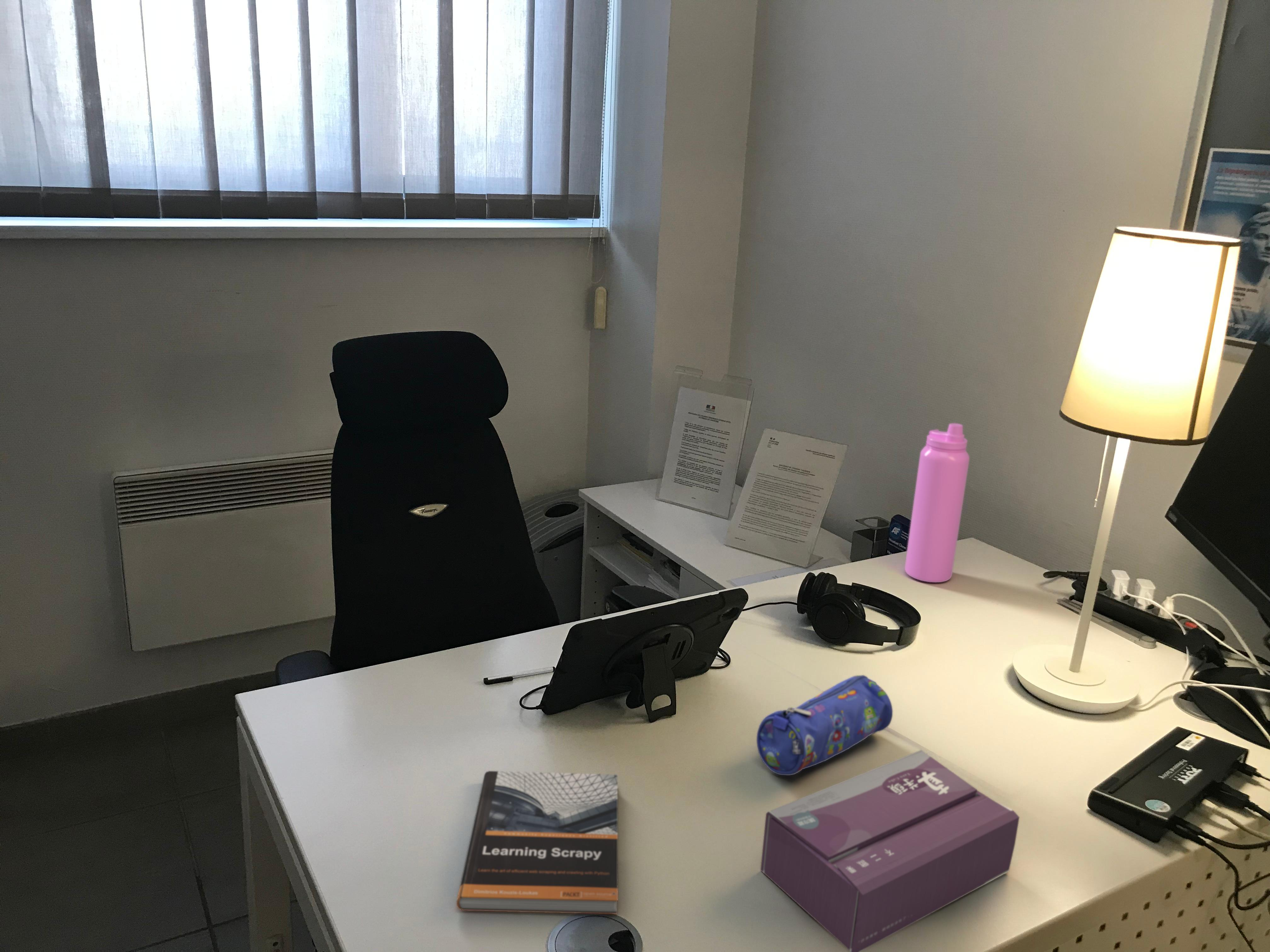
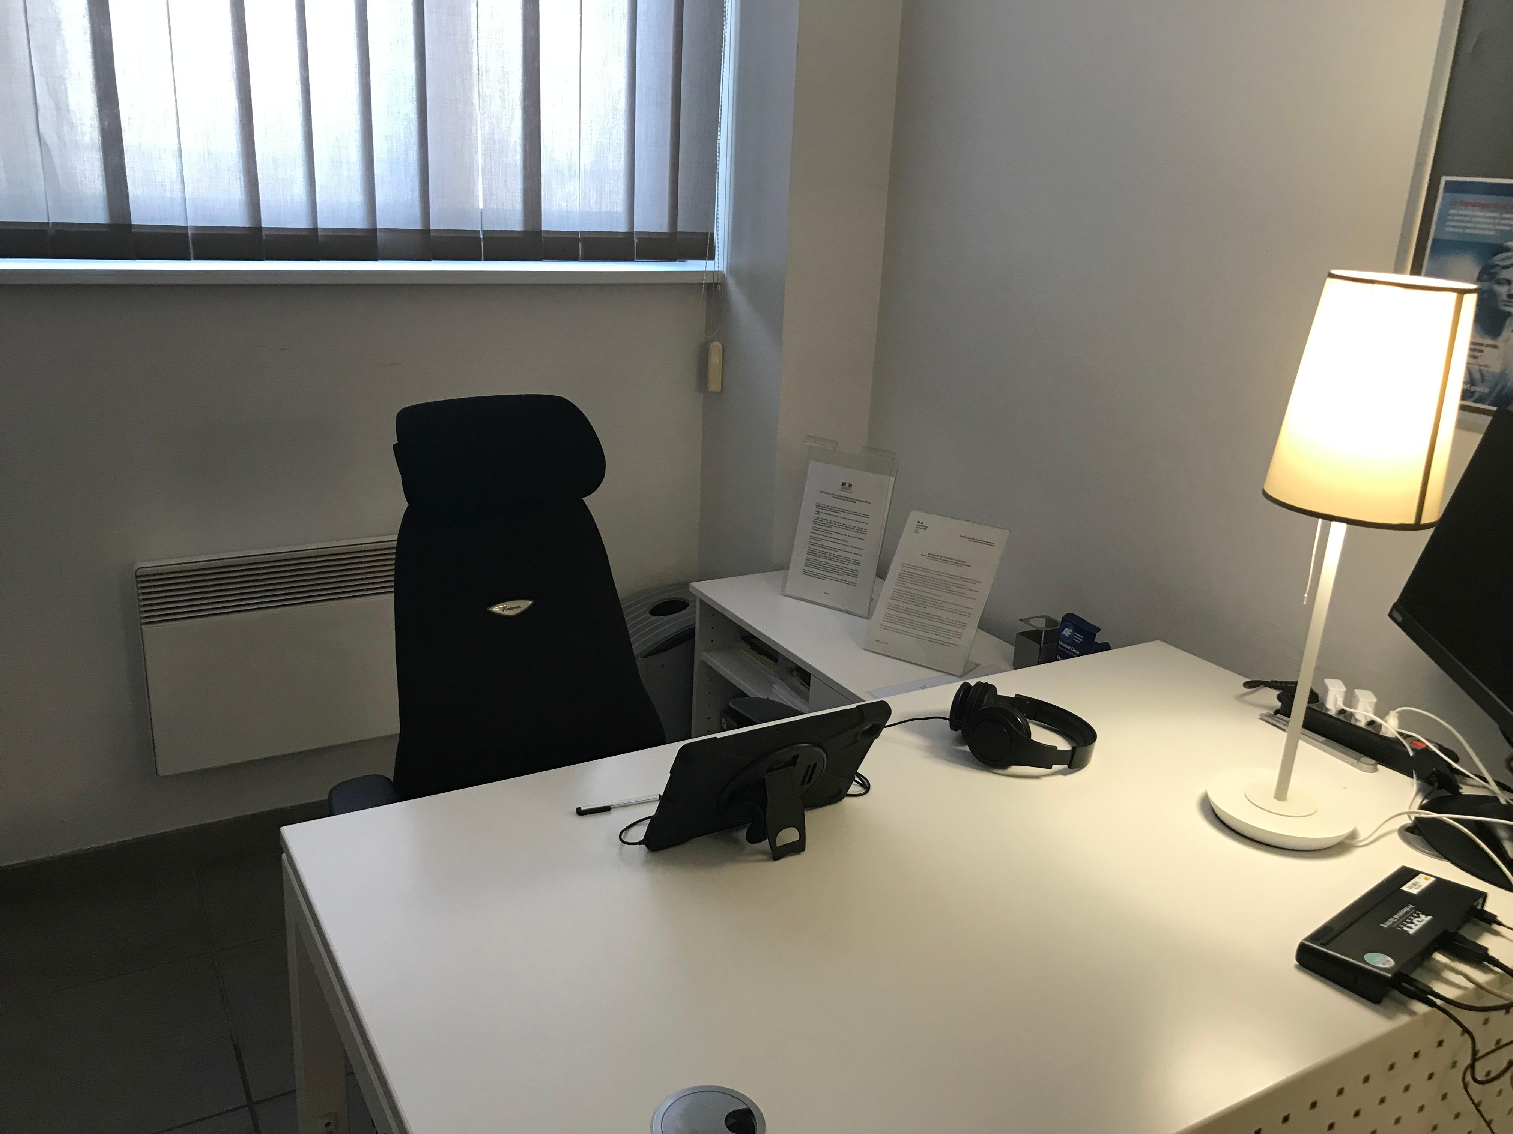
- tissue box [760,749,1020,952]
- book [456,771,618,915]
- water bottle [904,423,970,583]
- pencil case [756,675,893,776]
